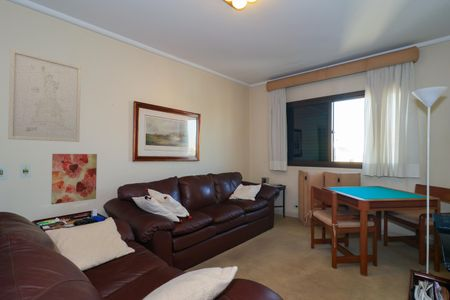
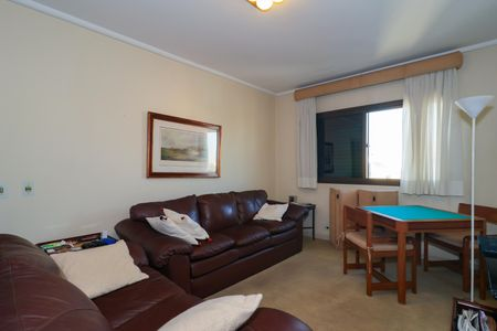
- wall art [50,153,98,205]
- wall art [7,48,82,143]
